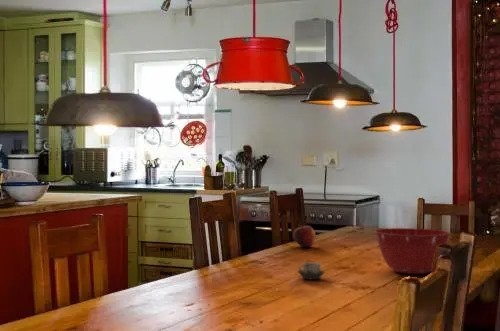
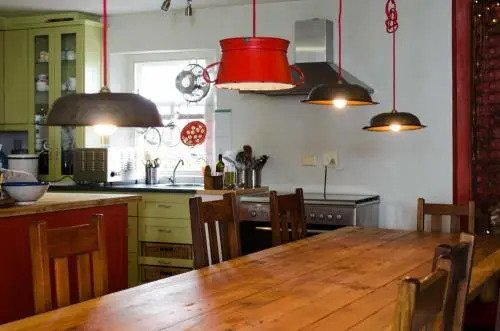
- mixing bowl [374,227,452,275]
- cup [297,262,326,280]
- fruit [293,225,317,248]
